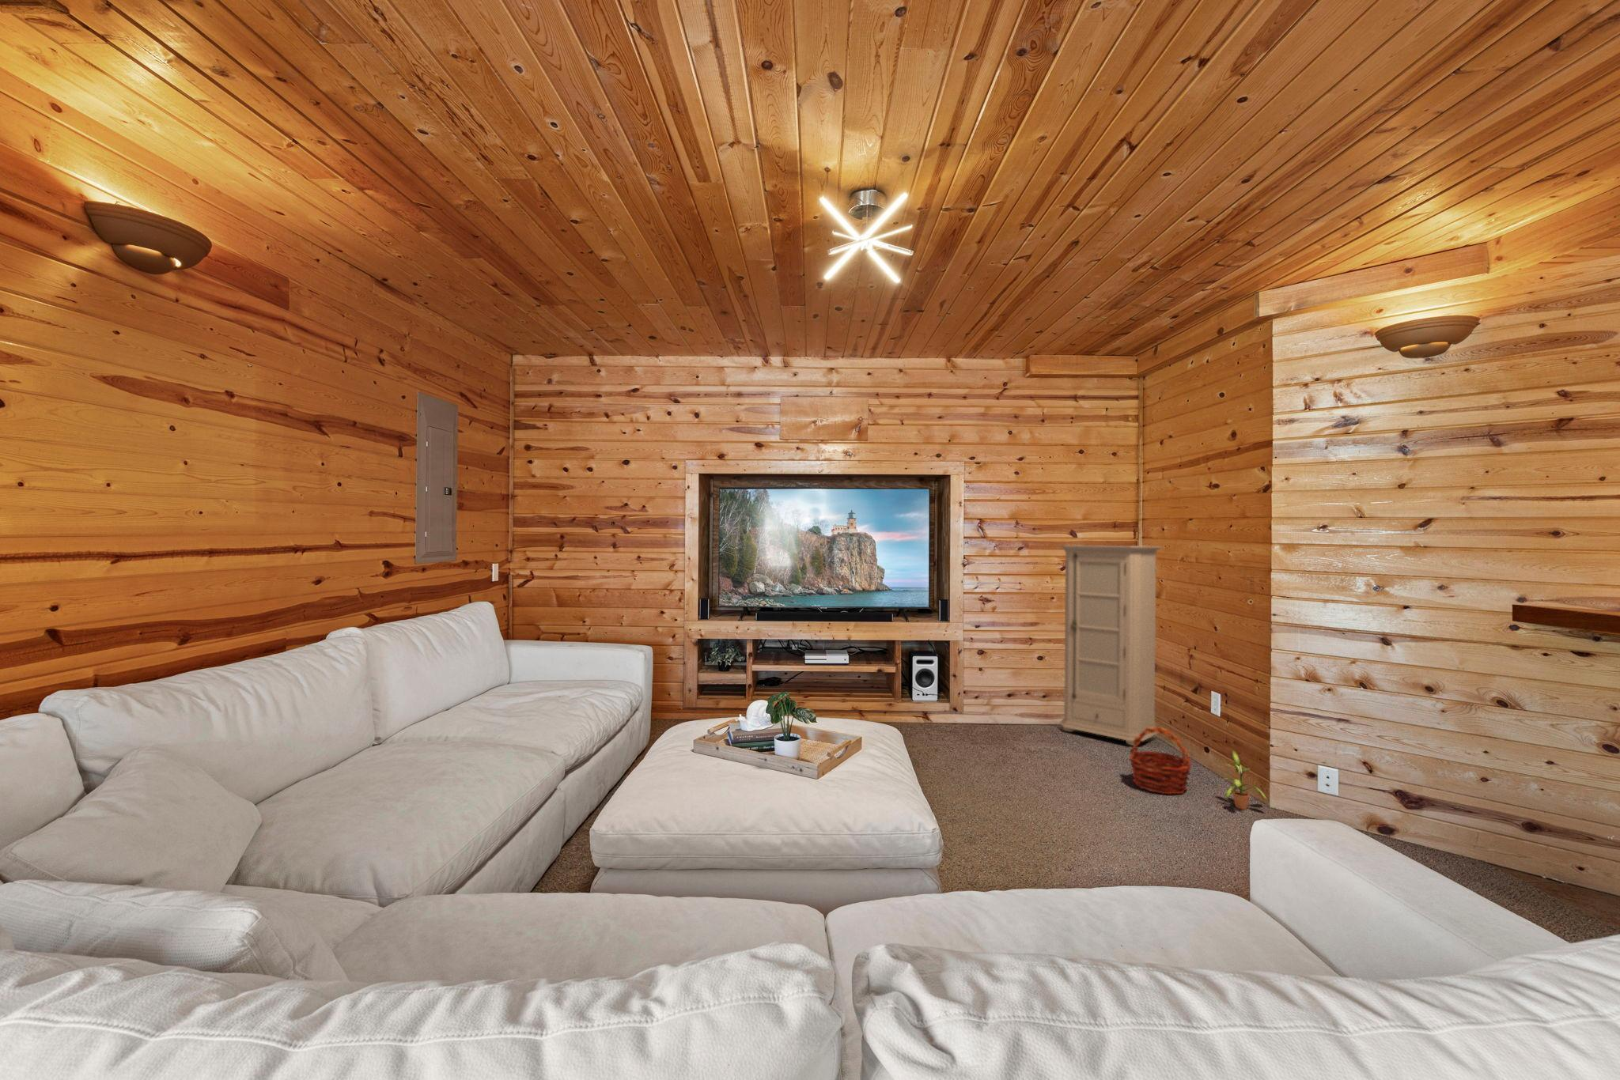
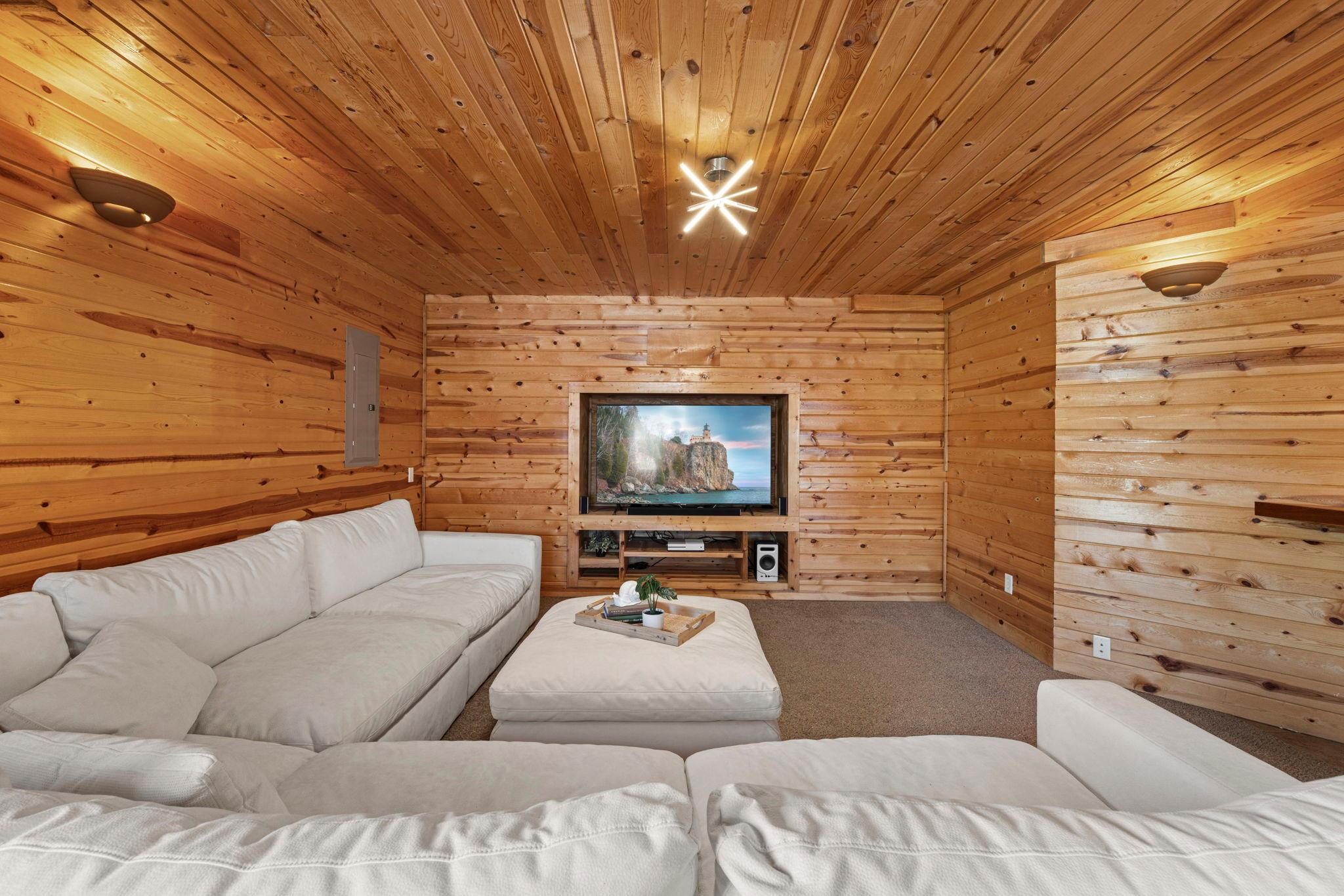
- basket [1128,727,1192,796]
- potted plant [1219,750,1268,810]
- cabinet [1058,545,1163,746]
